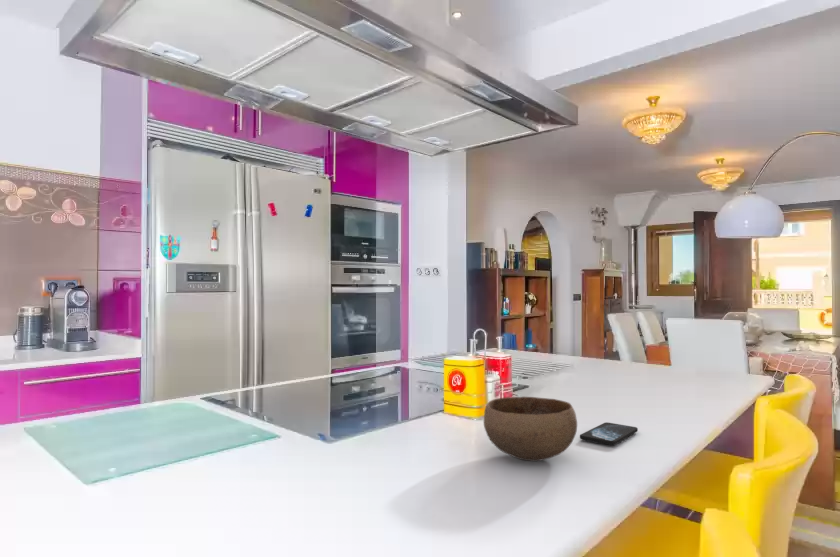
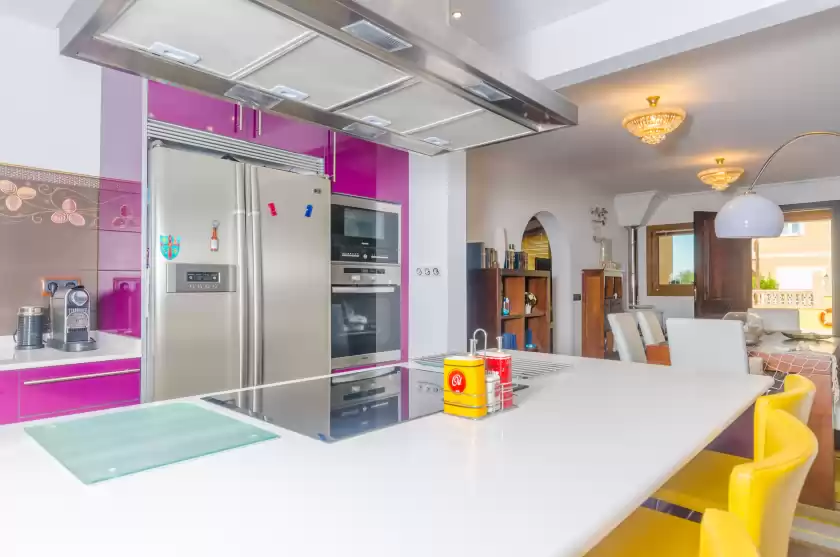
- smartphone [579,421,639,446]
- bowl [483,396,578,462]
